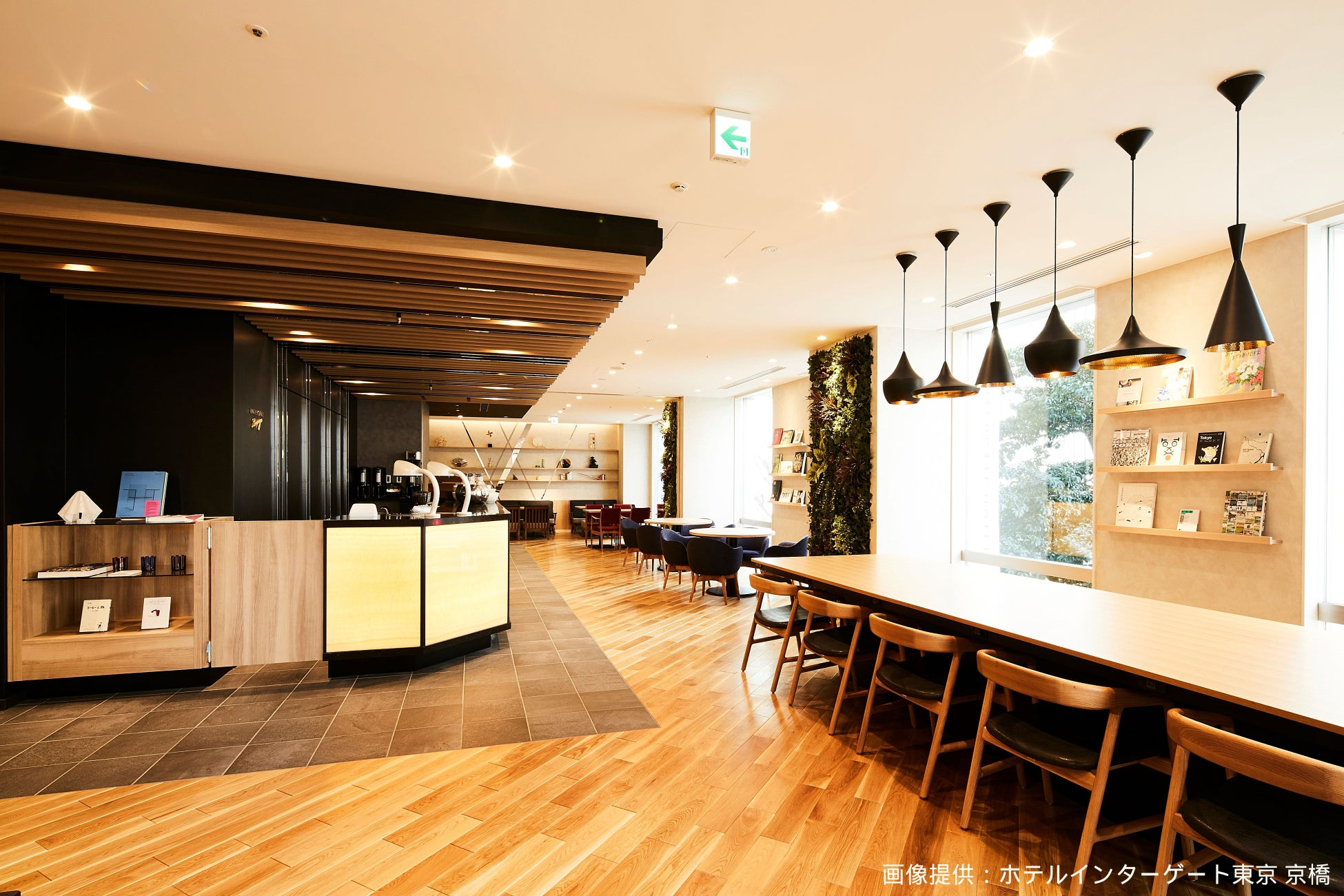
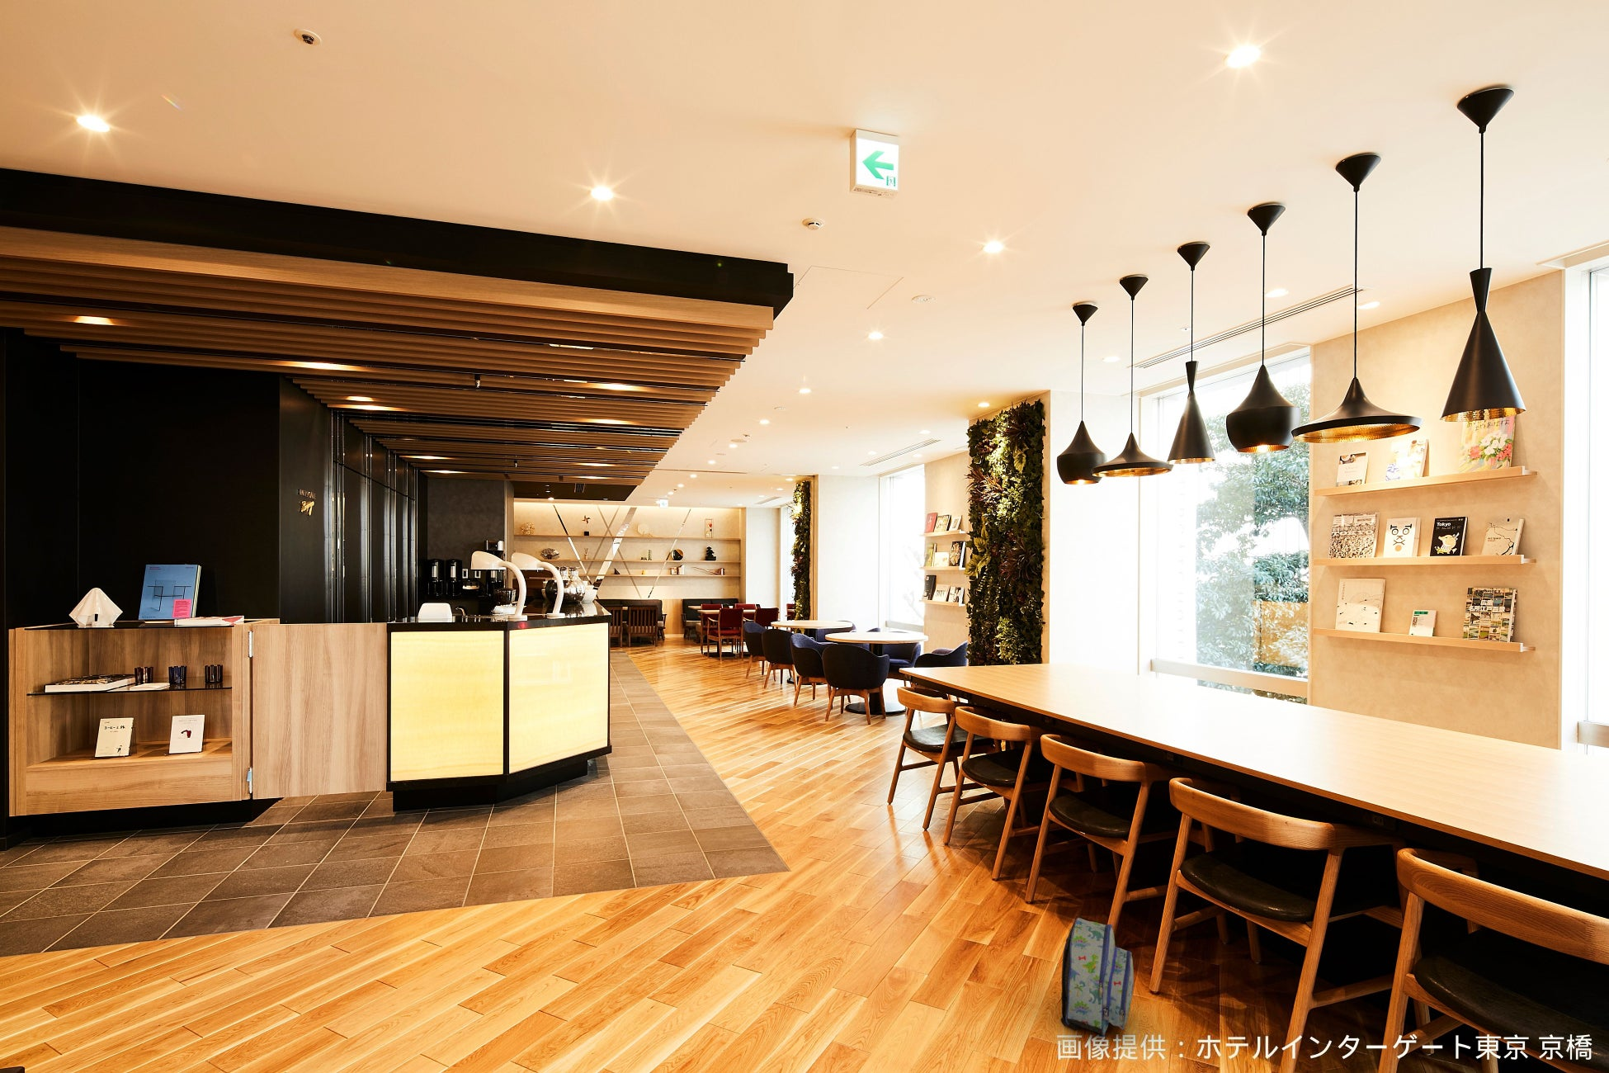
+ backpack [1061,917,1135,1037]
